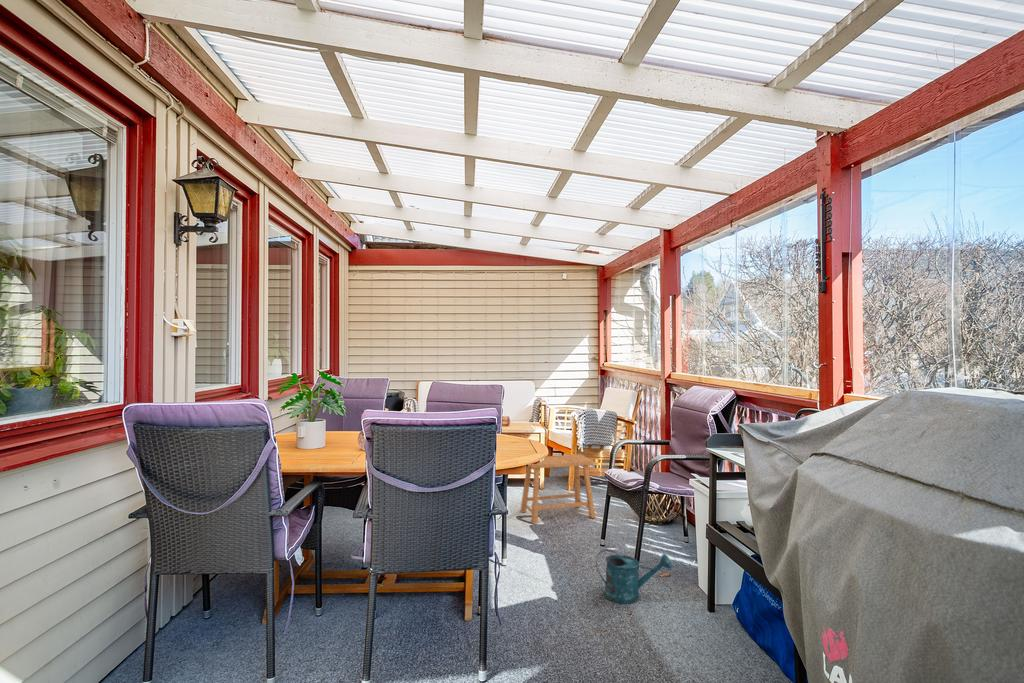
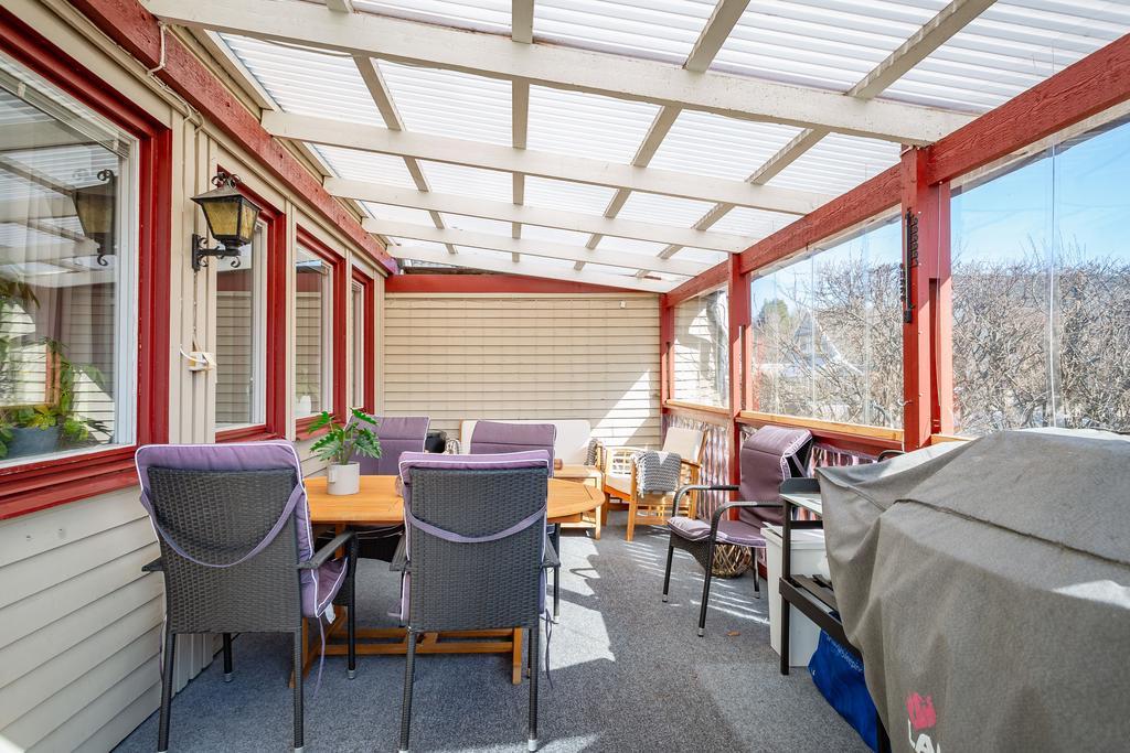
- stool [519,453,597,525]
- watering can [595,548,673,605]
